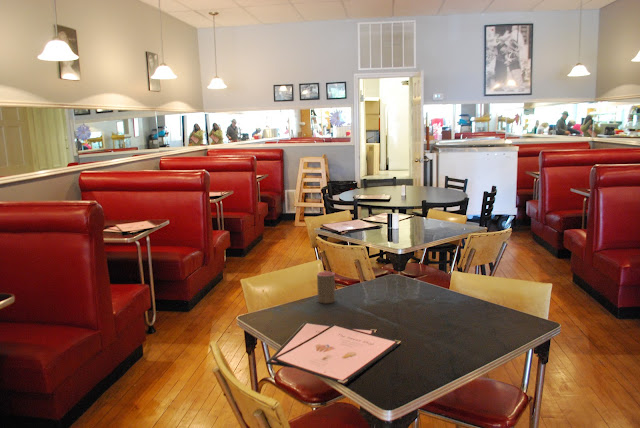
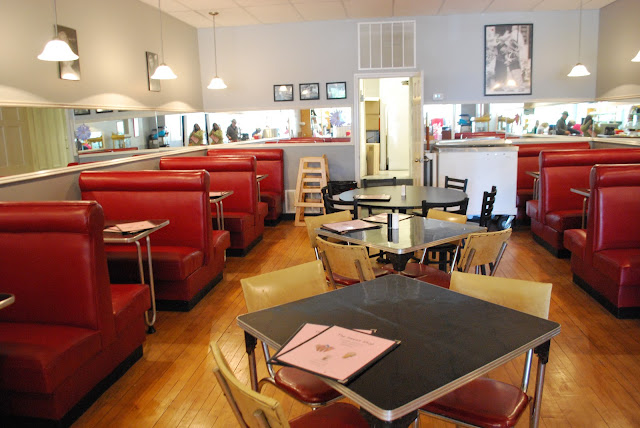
- cup [316,270,336,304]
